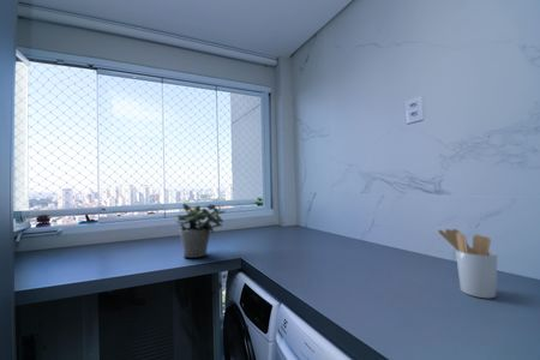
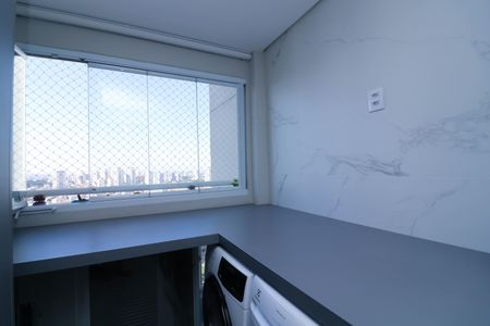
- potted plant [175,203,227,259]
- utensil holder [437,228,499,299]
